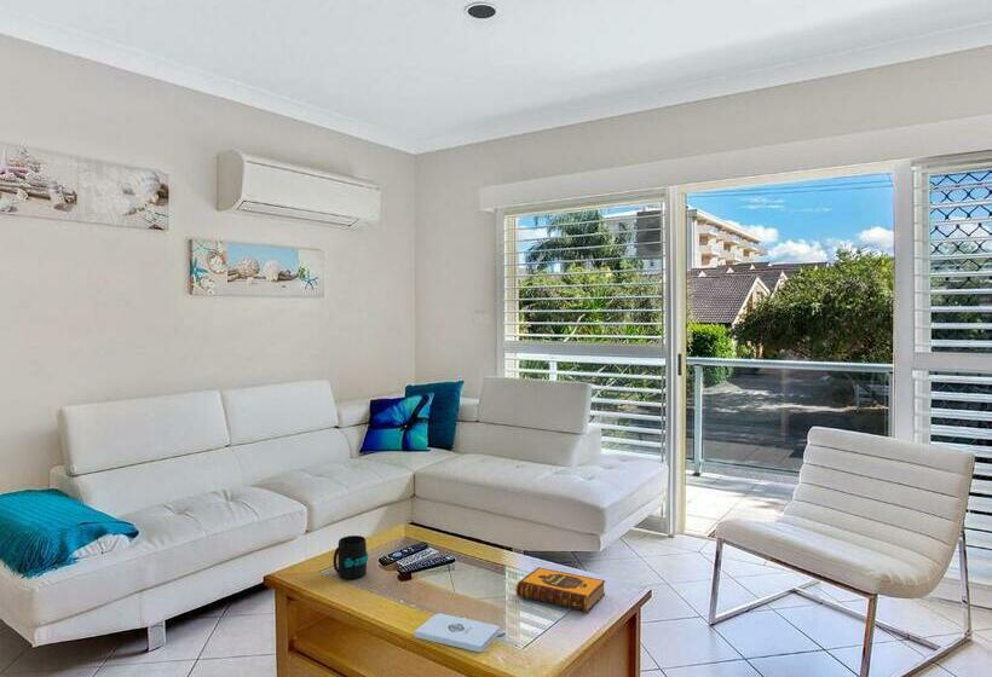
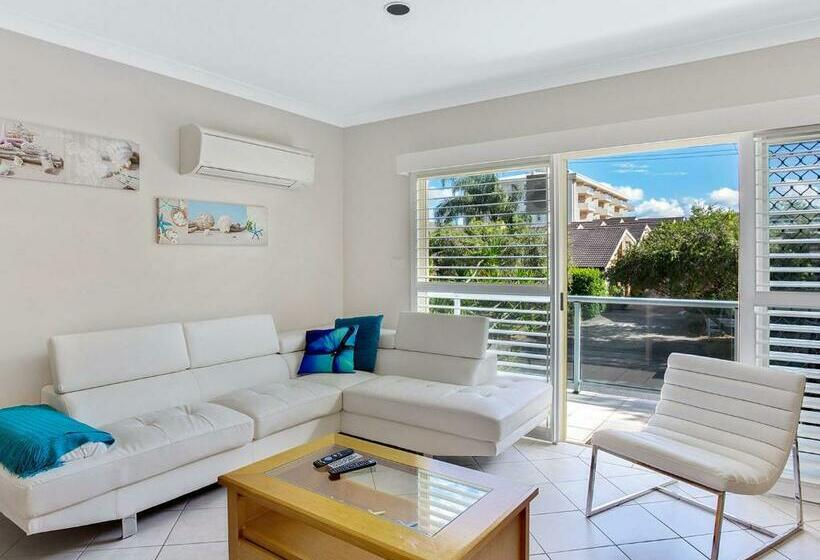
- hardback book [515,566,606,613]
- notepad [414,612,501,654]
- mug [331,534,369,580]
